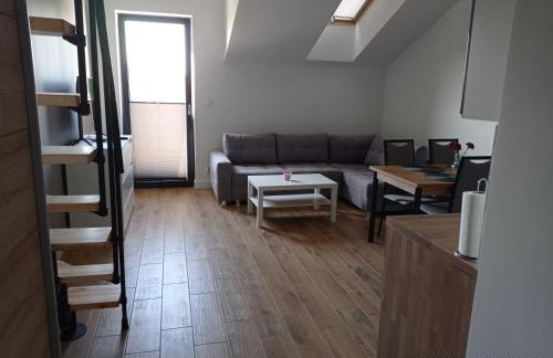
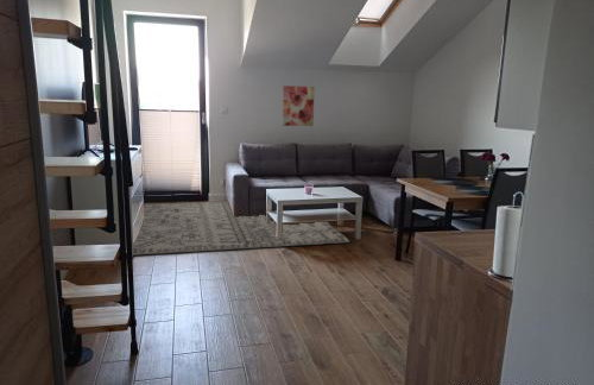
+ wall art [282,84,316,127]
+ rug [132,200,350,257]
